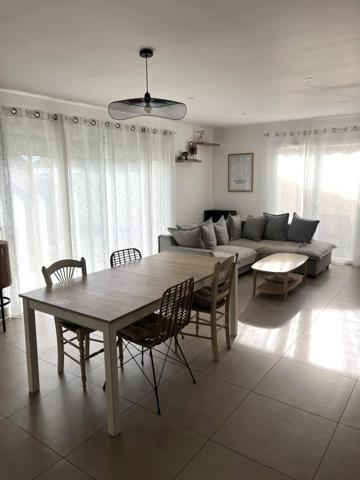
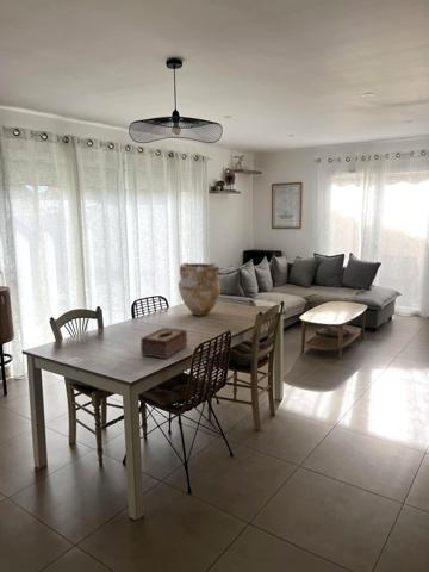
+ tissue box [139,327,188,360]
+ vase [178,262,223,317]
